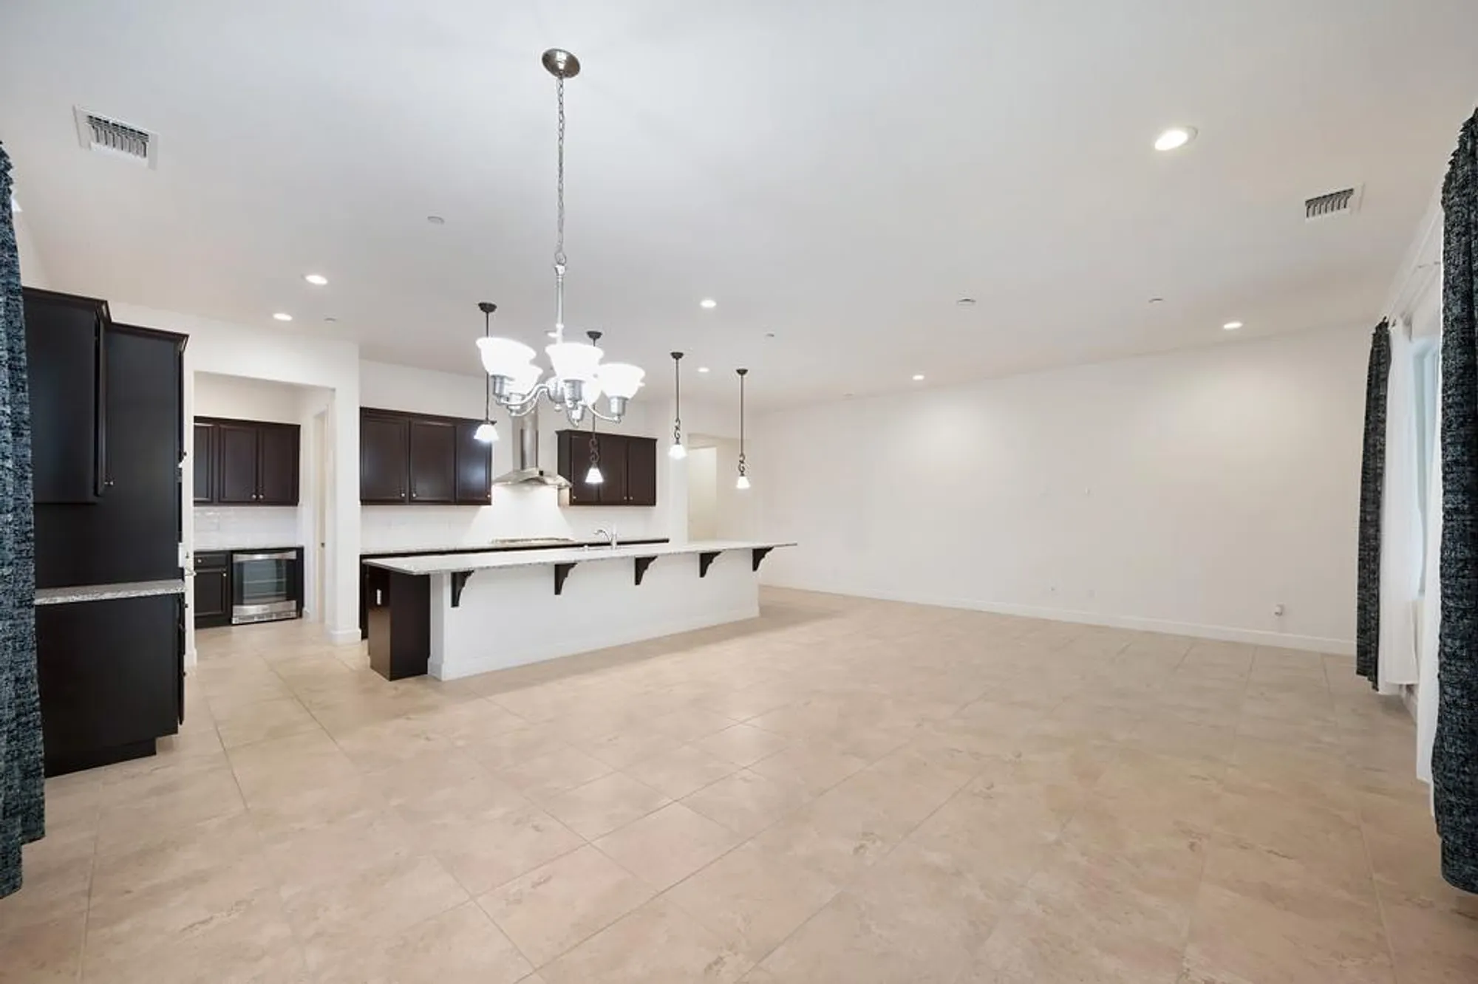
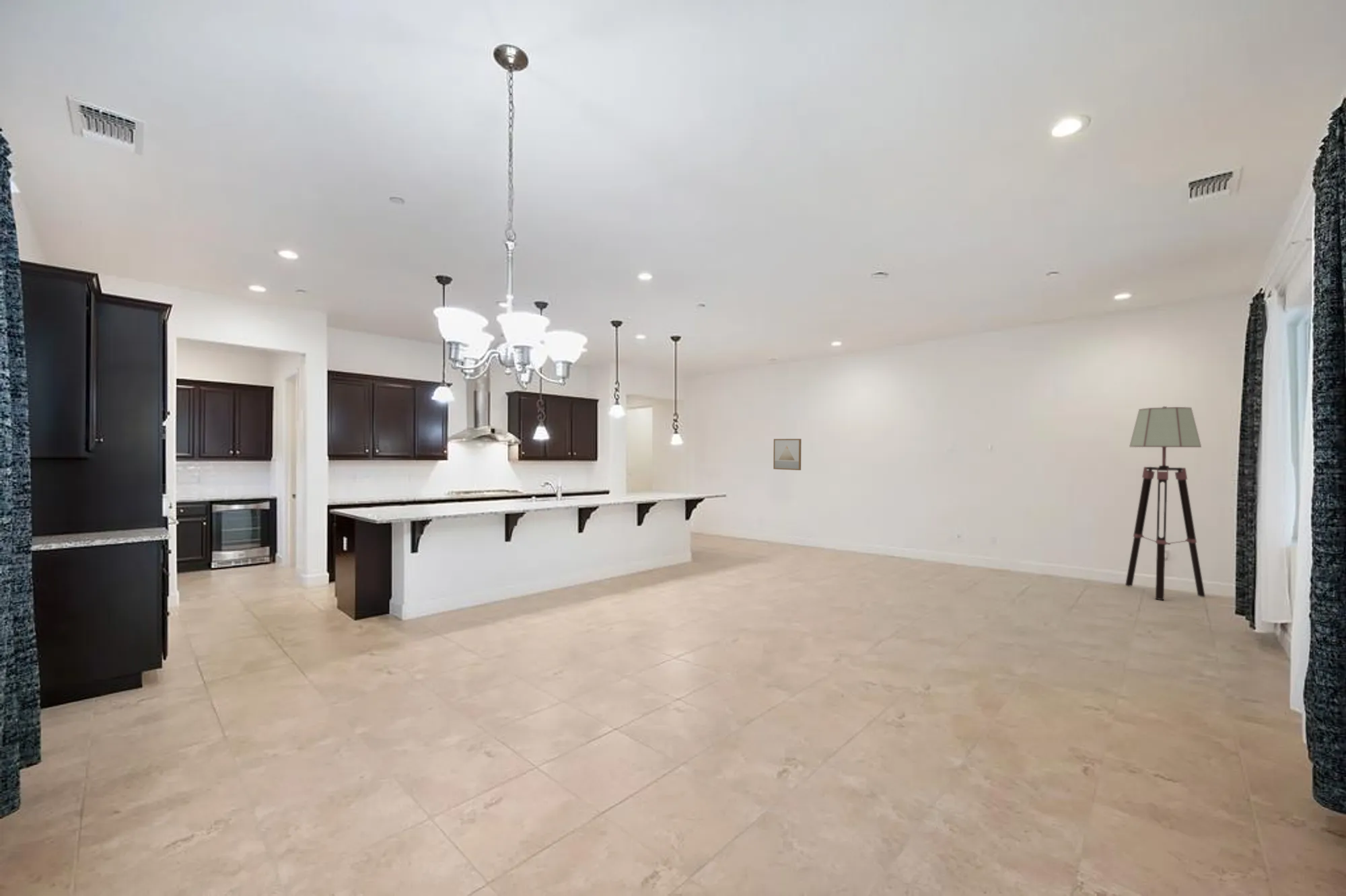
+ wall art [773,438,802,471]
+ floor lamp [1125,406,1206,601]
